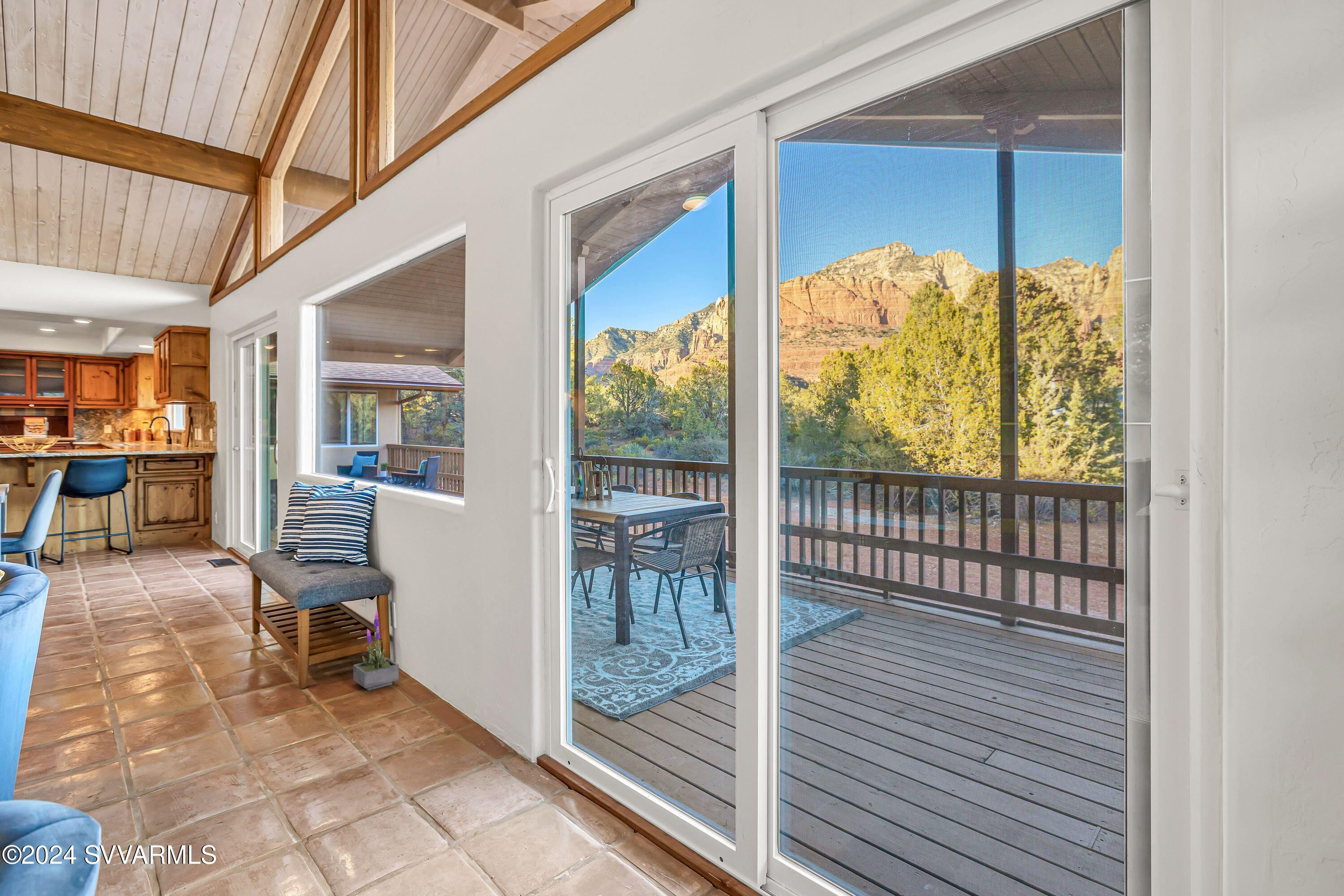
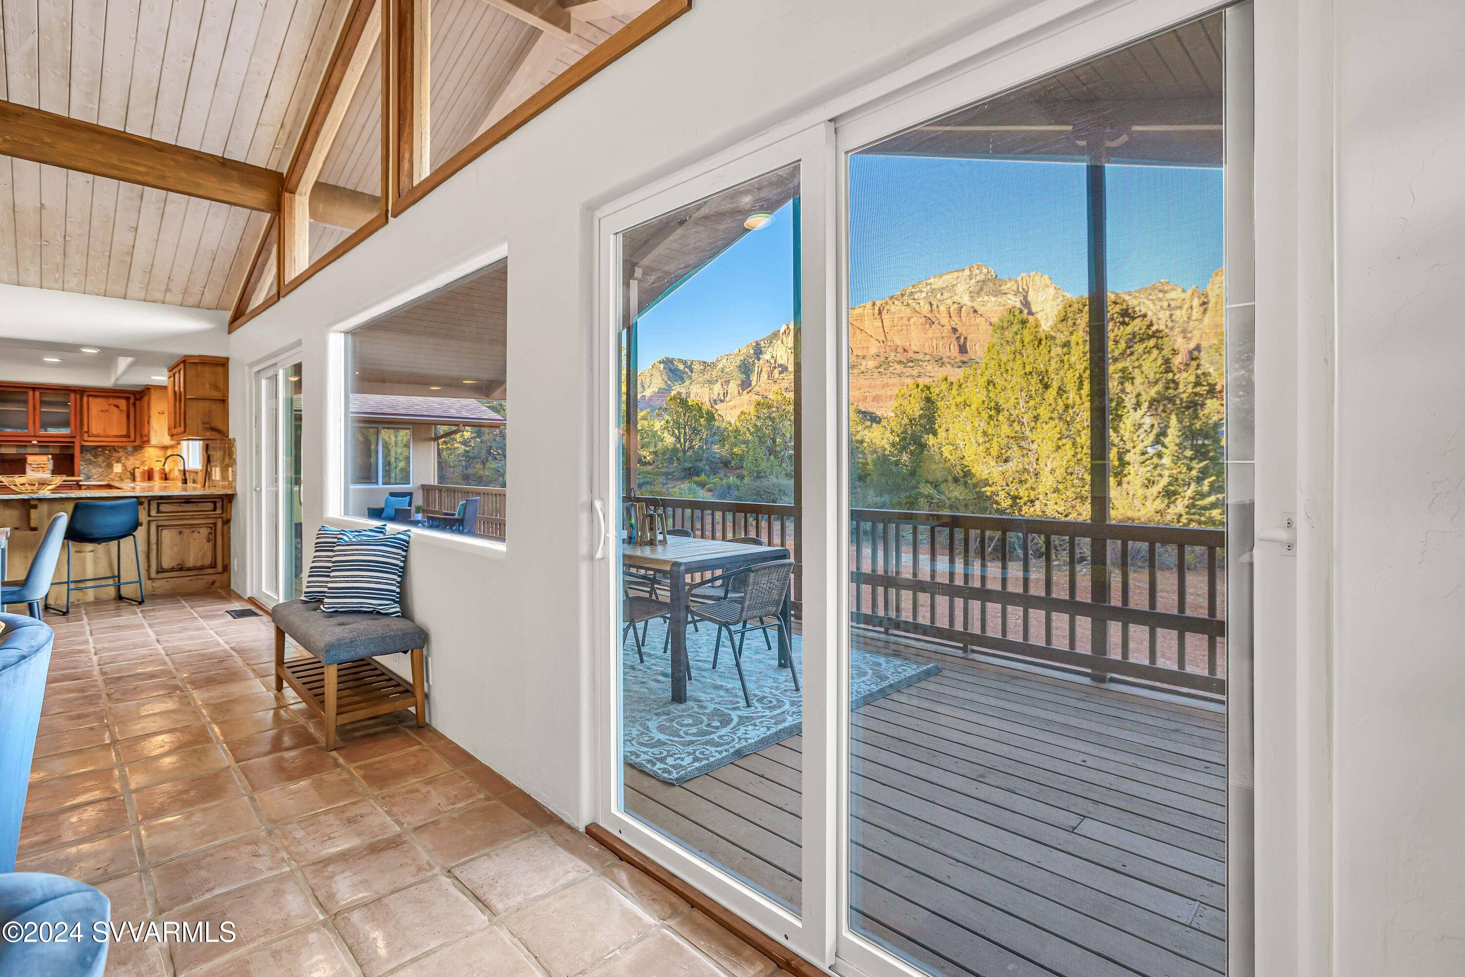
- potted plant [353,609,399,691]
